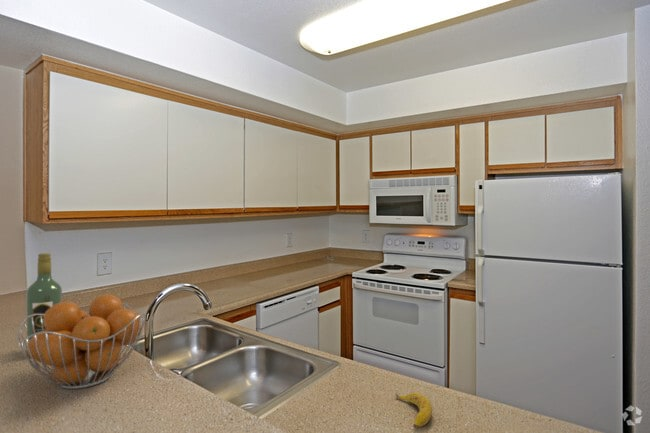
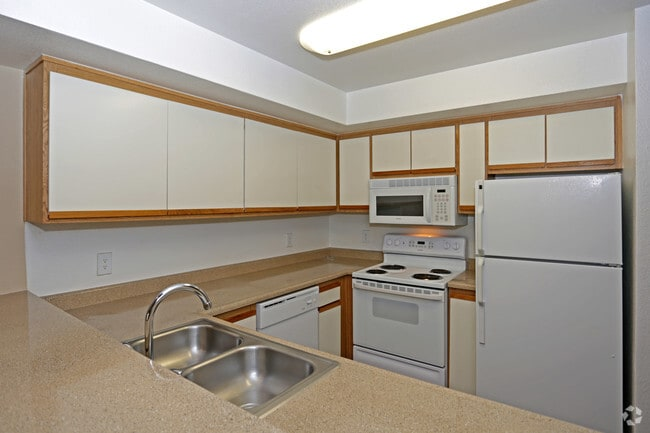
- banana [395,390,433,429]
- wine bottle [25,252,63,343]
- fruit basket [16,293,147,390]
